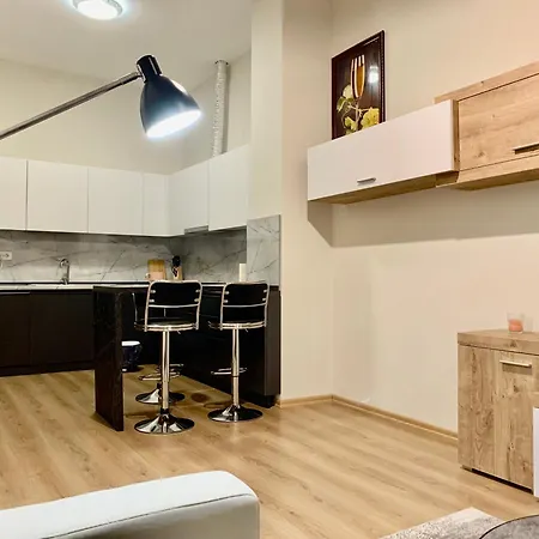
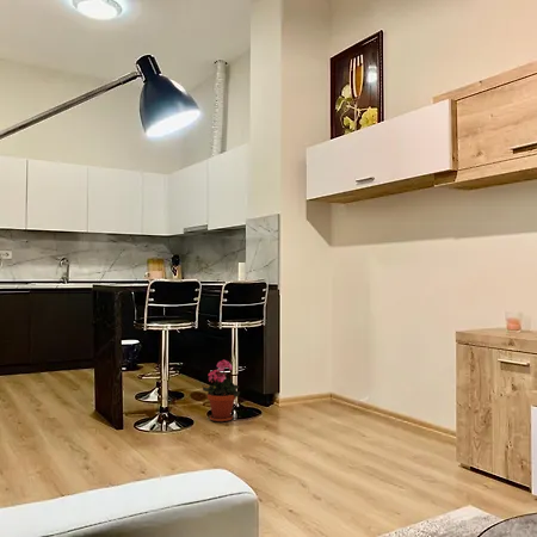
+ potted plant [202,358,241,424]
